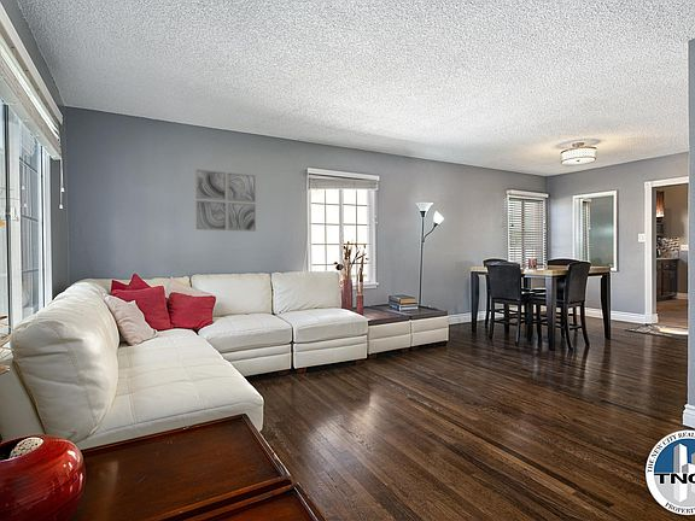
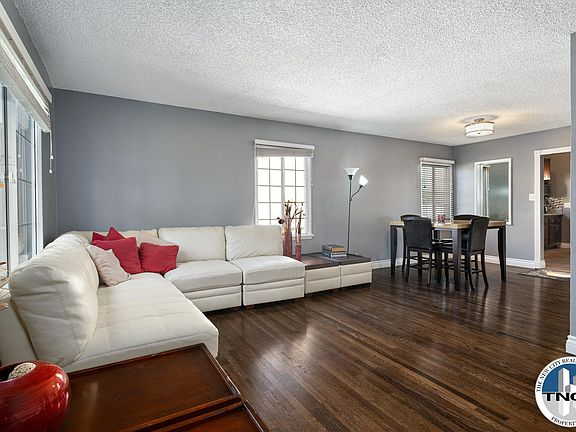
- wall art [194,168,257,233]
